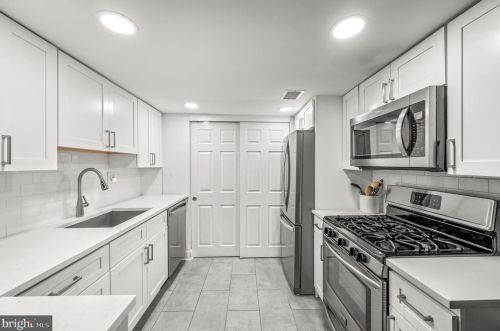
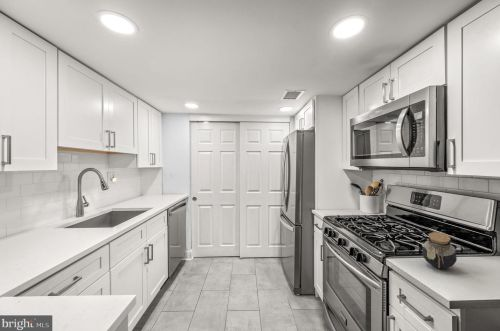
+ jar [421,231,458,269]
